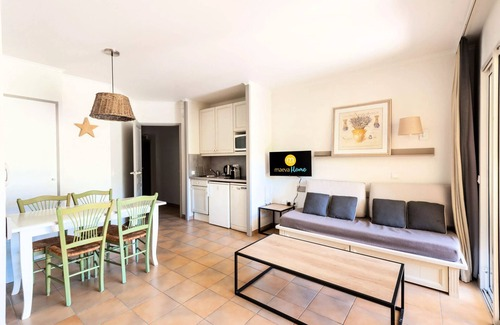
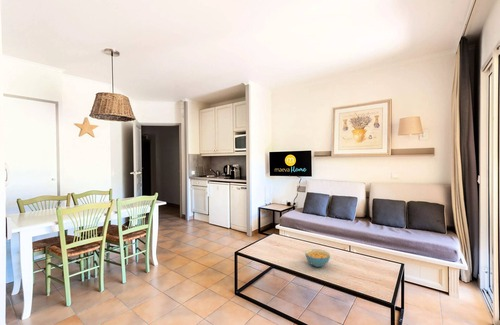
+ cereal bowl [304,248,331,268]
